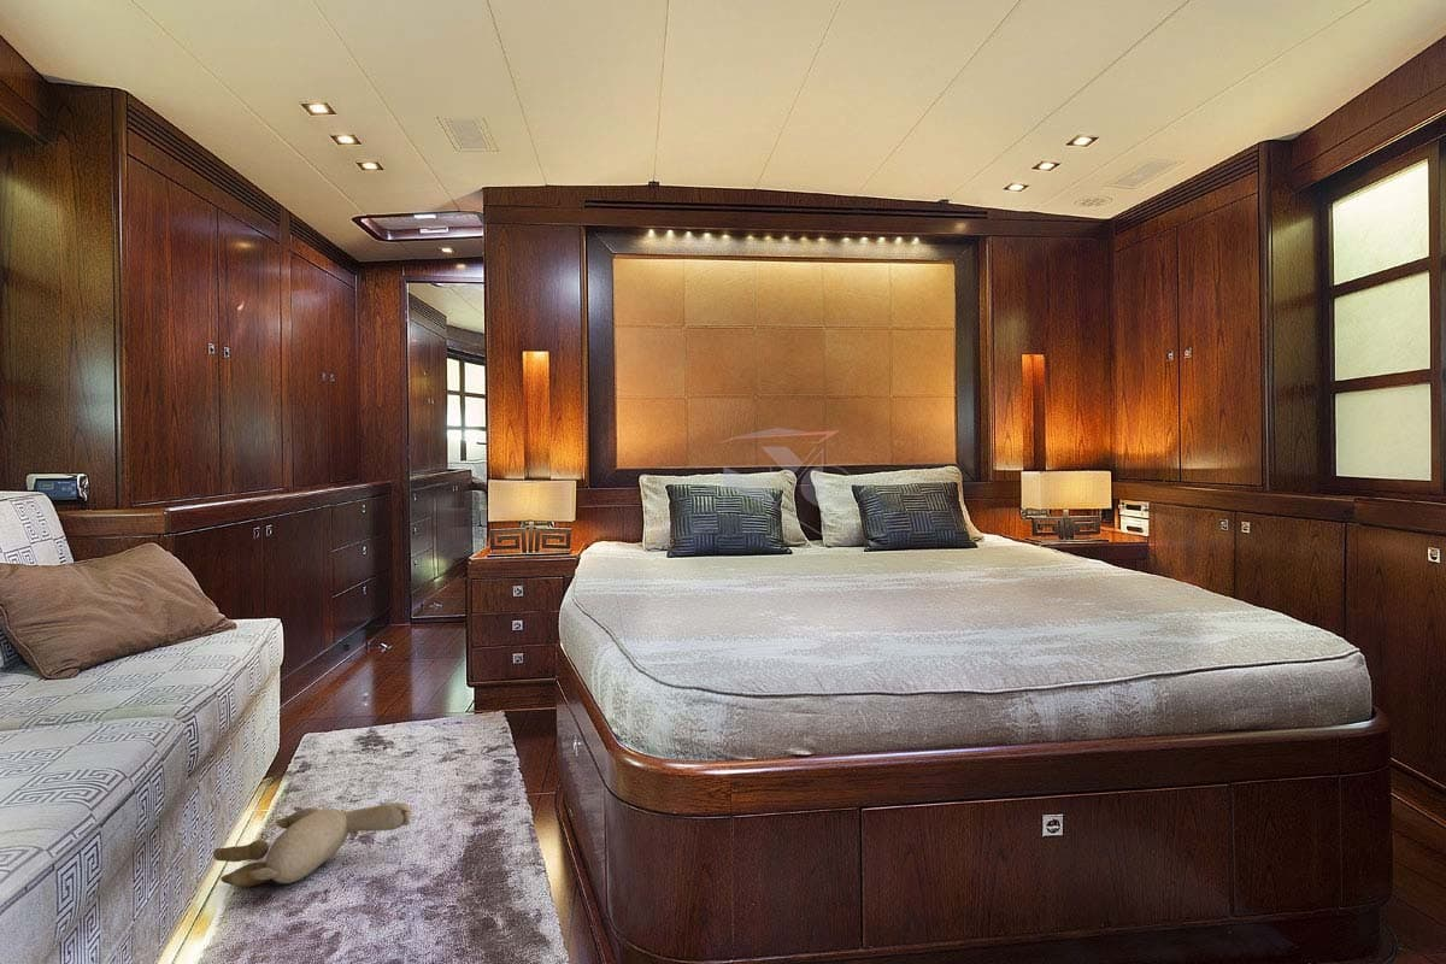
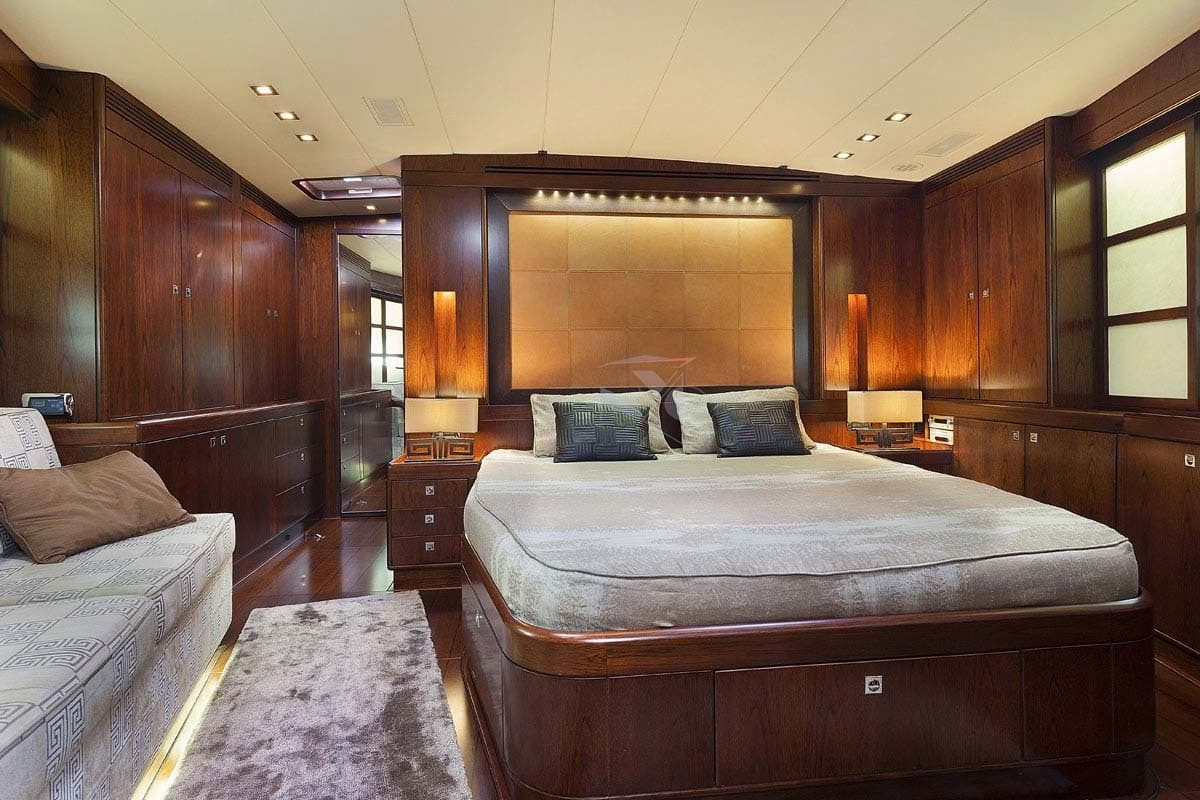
- plush toy [212,801,412,888]
